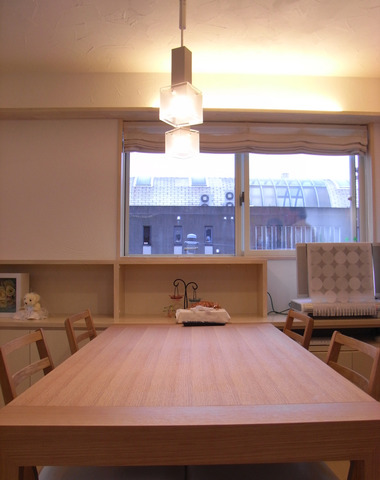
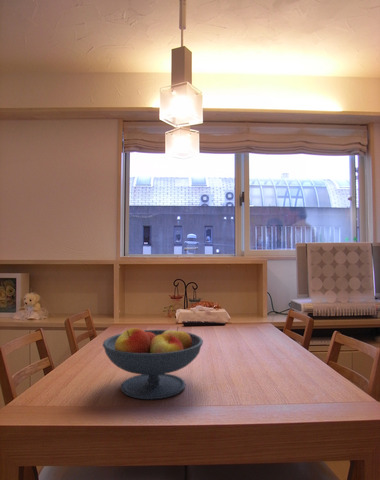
+ fruit bowl [102,325,204,400]
